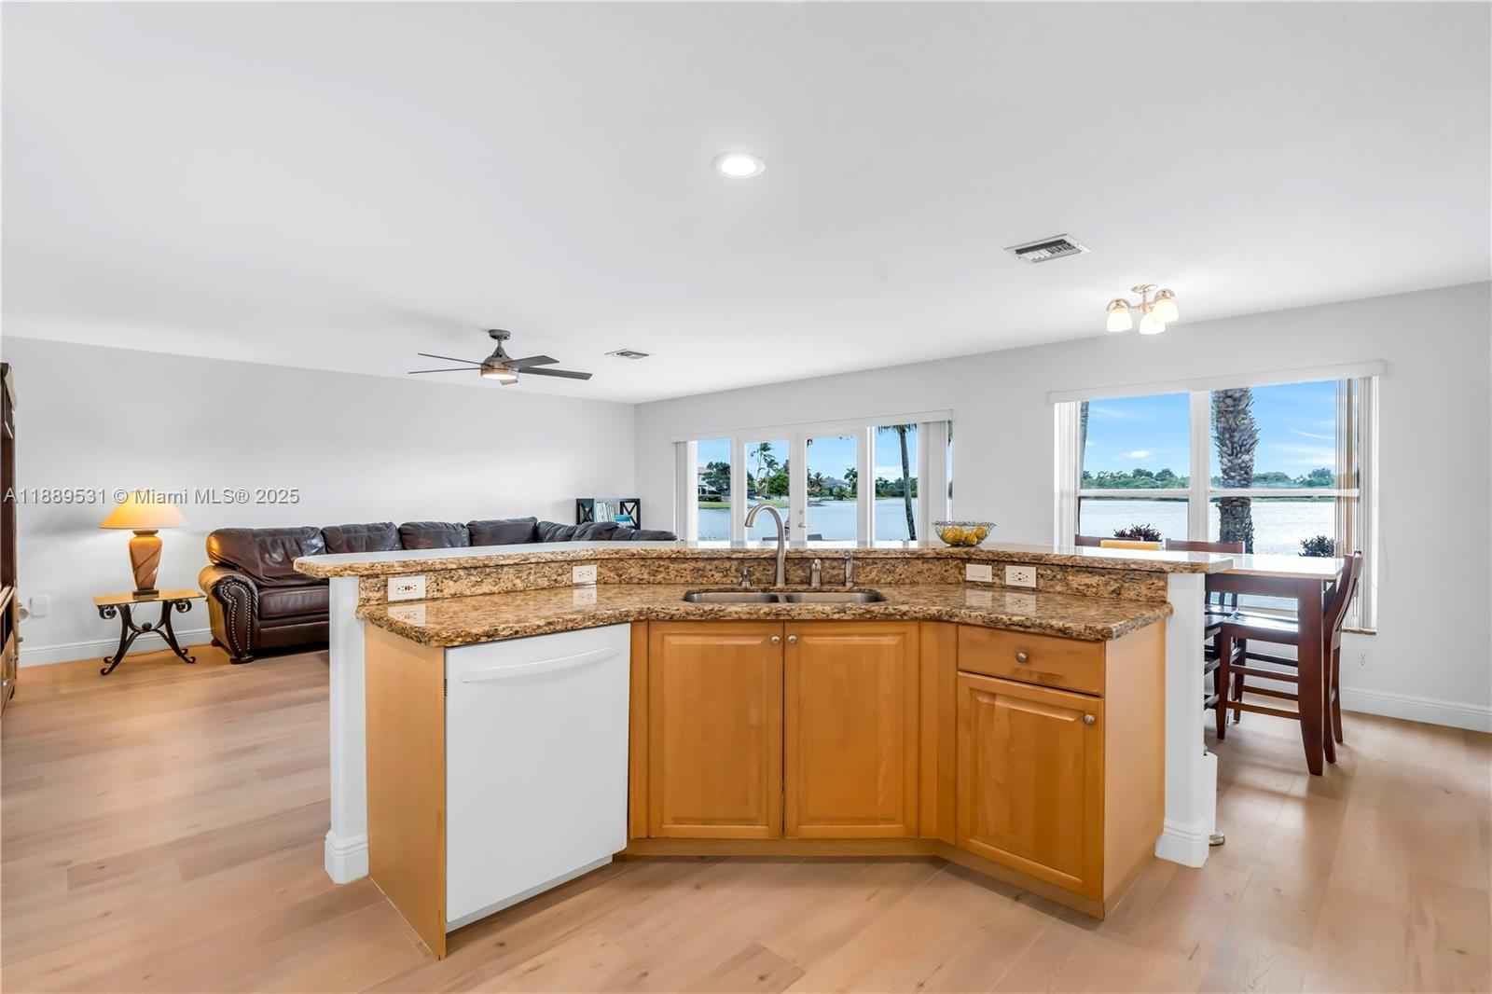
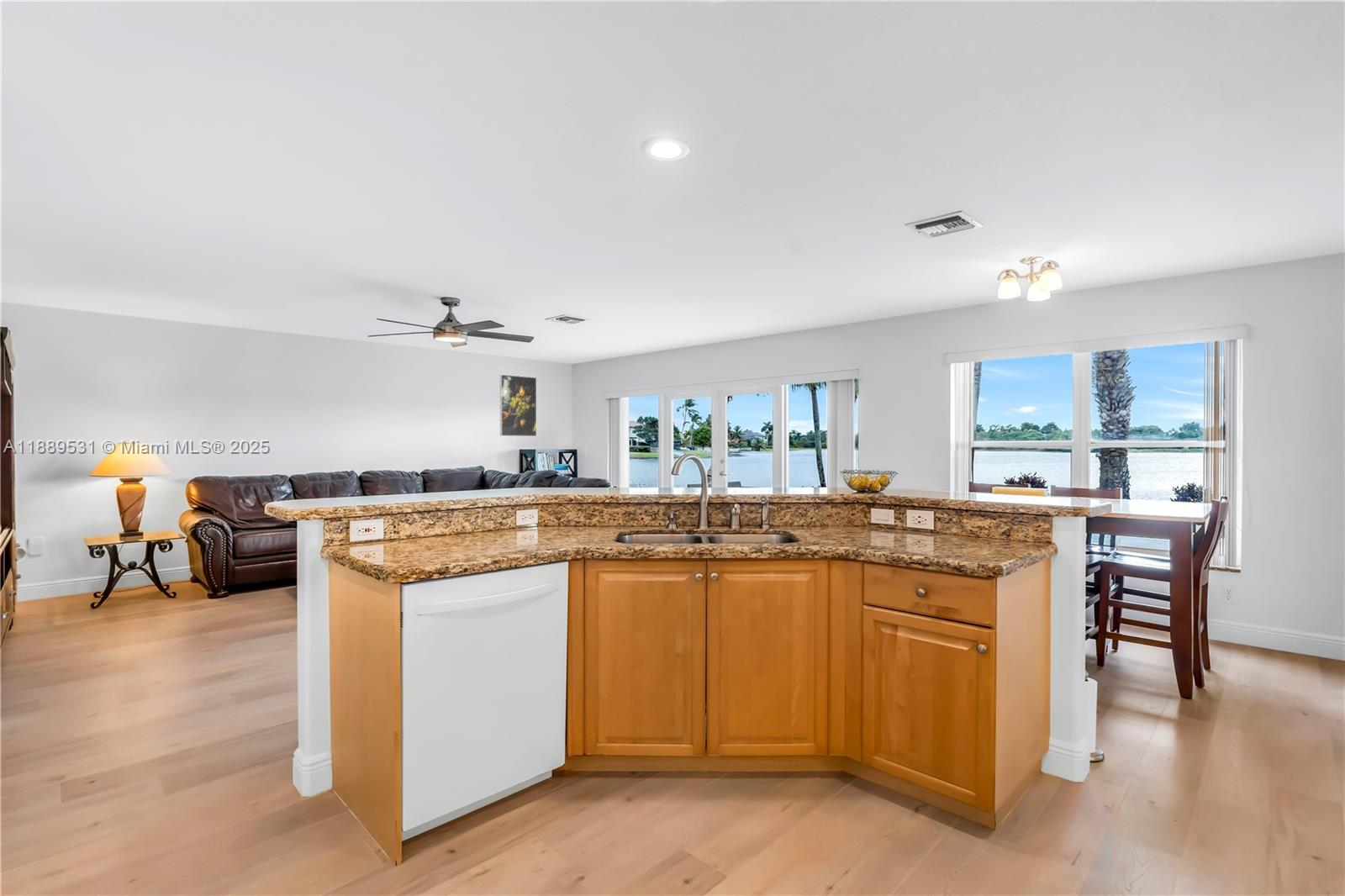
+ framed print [499,374,537,437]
